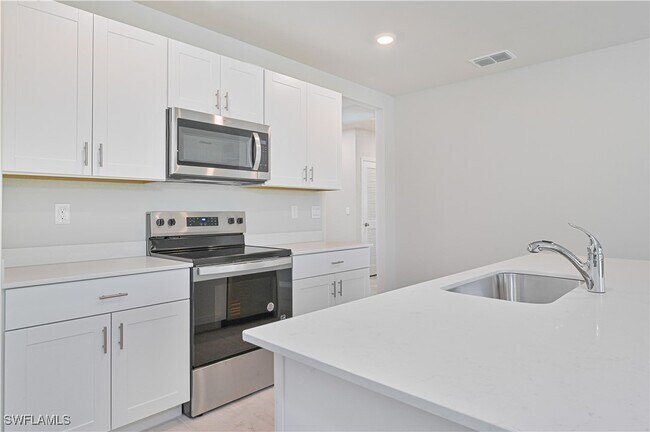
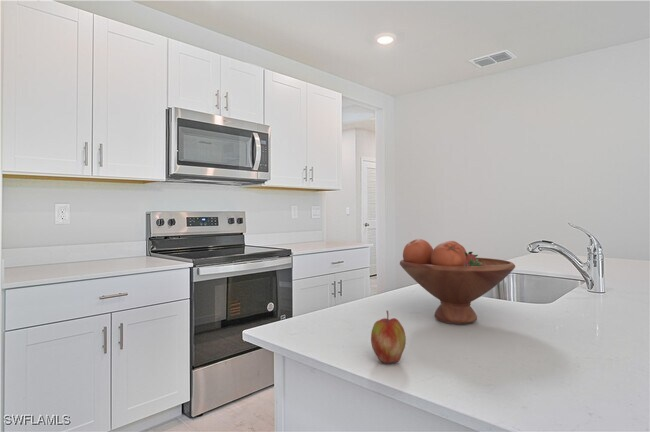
+ apple [370,310,407,364]
+ fruit bowl [399,238,516,325]
